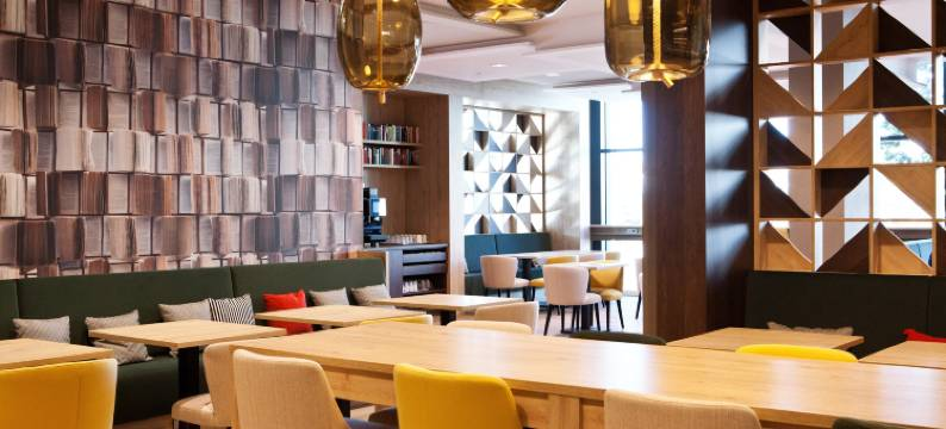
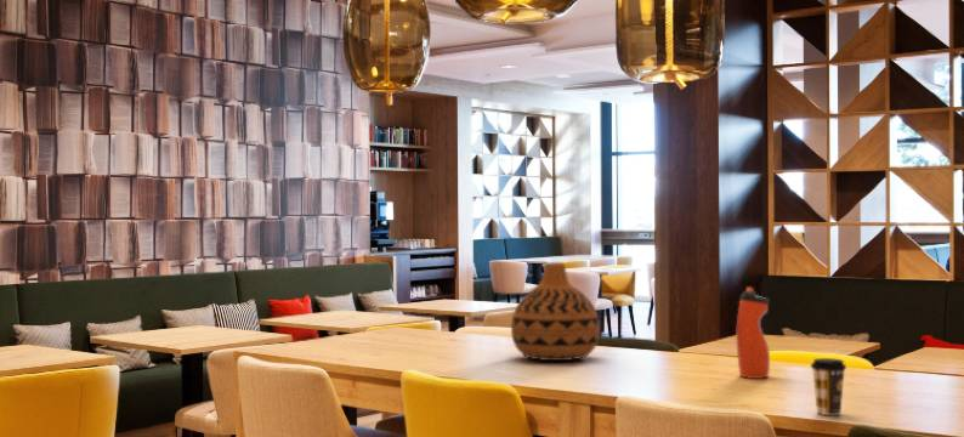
+ vase [510,261,601,362]
+ water bottle [735,286,771,380]
+ coffee cup [810,357,847,416]
